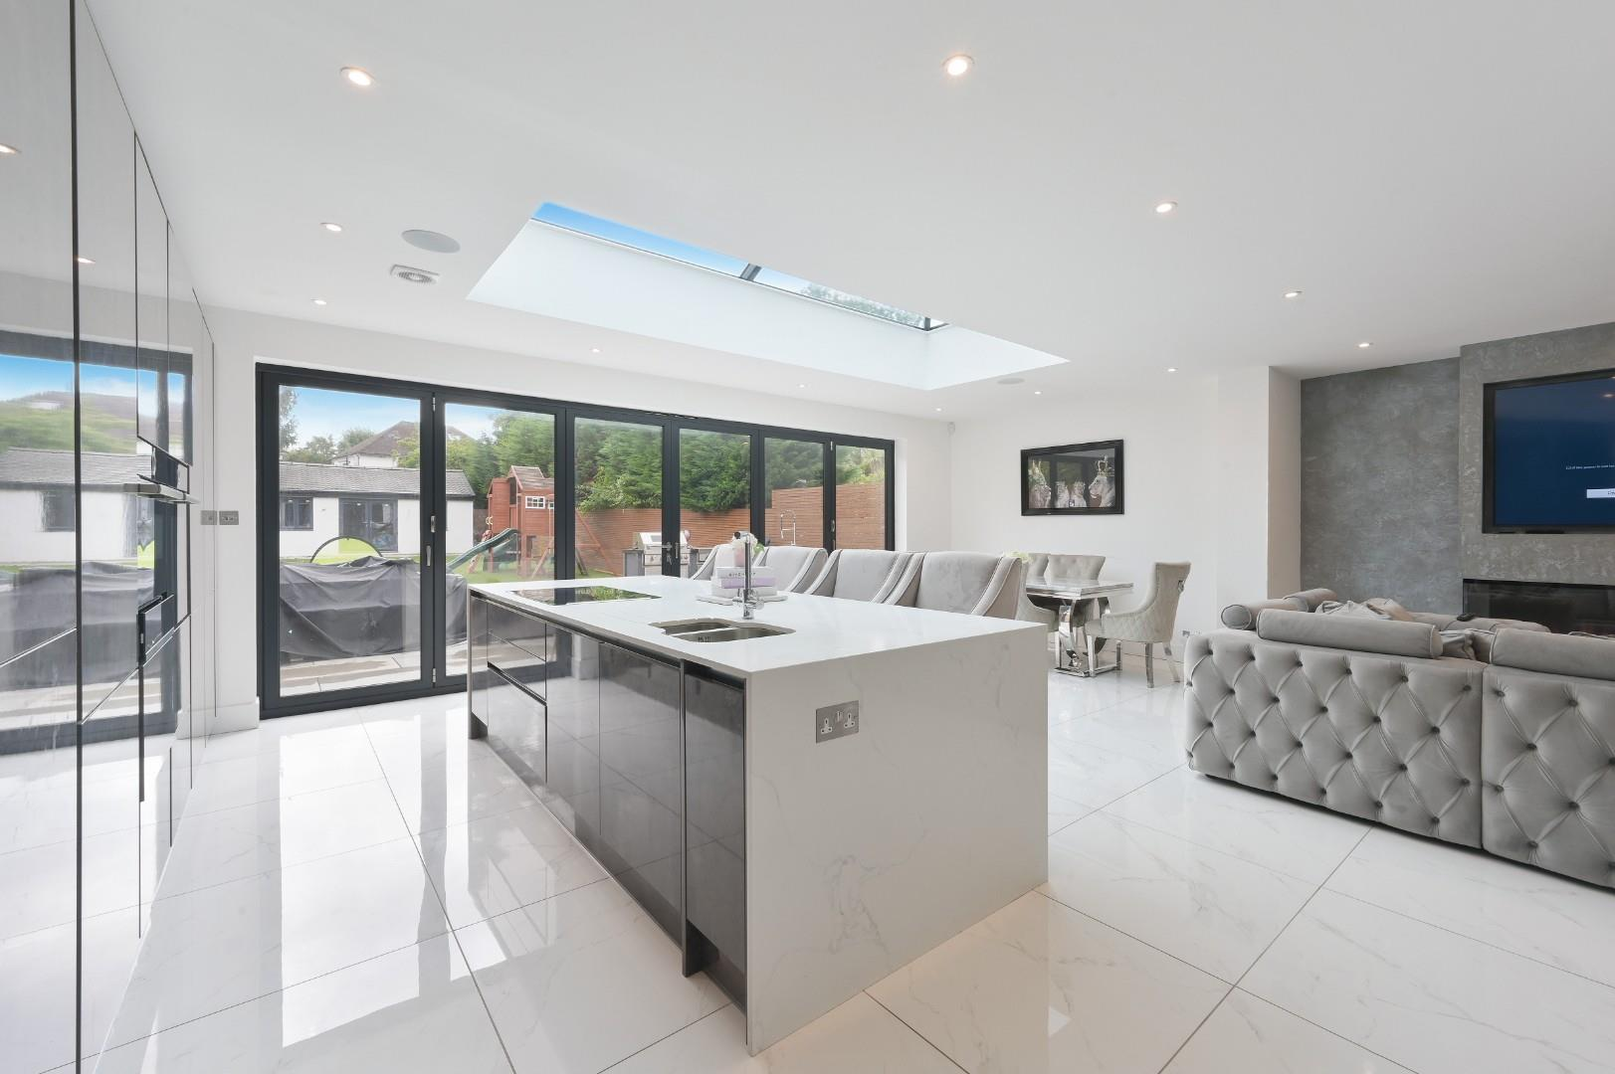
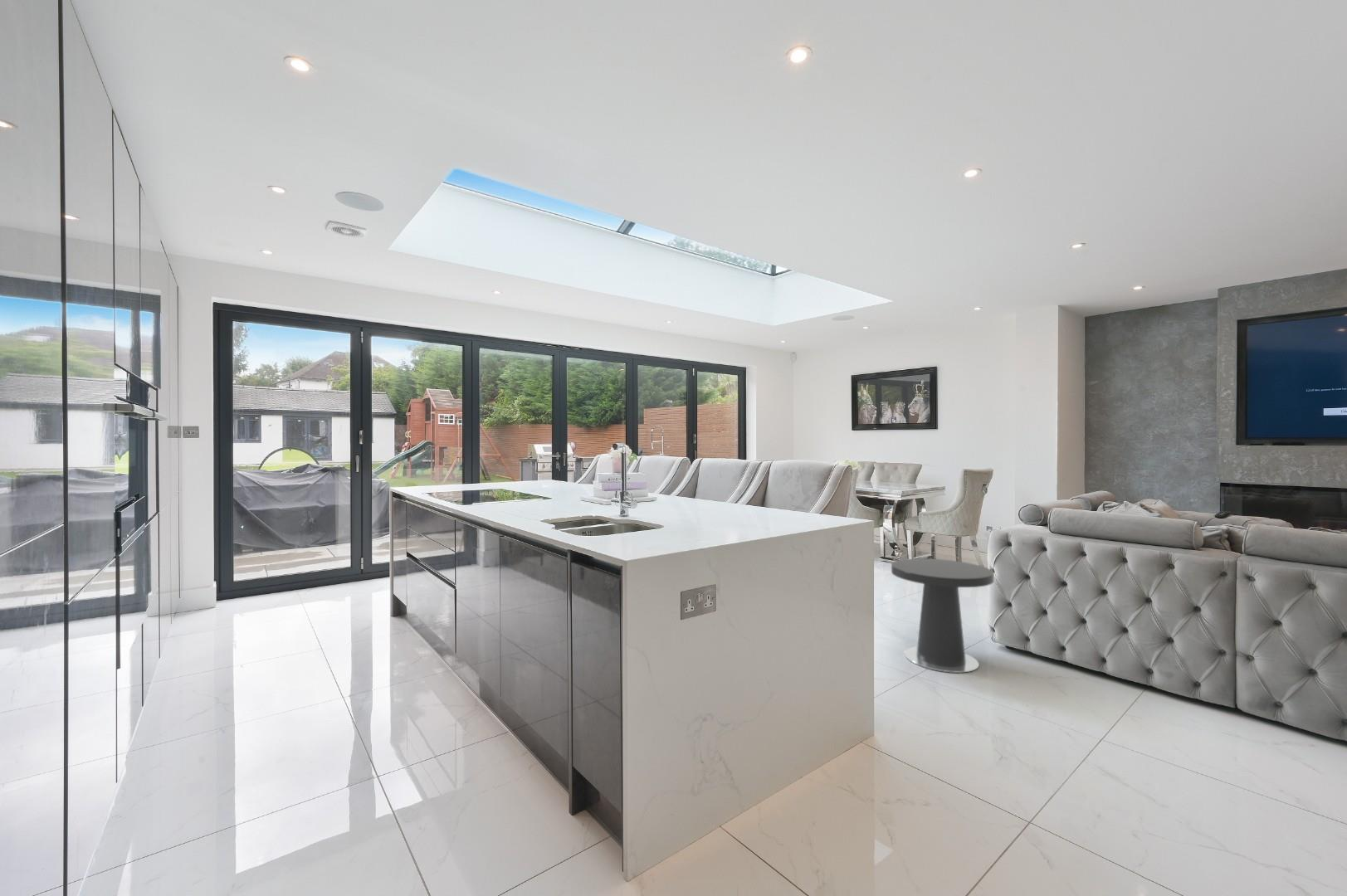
+ side table [891,558,994,674]
